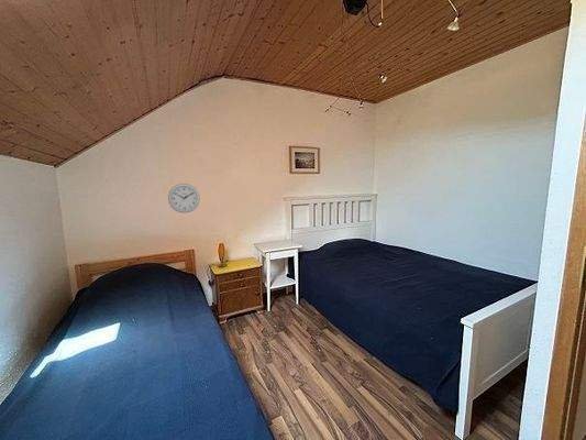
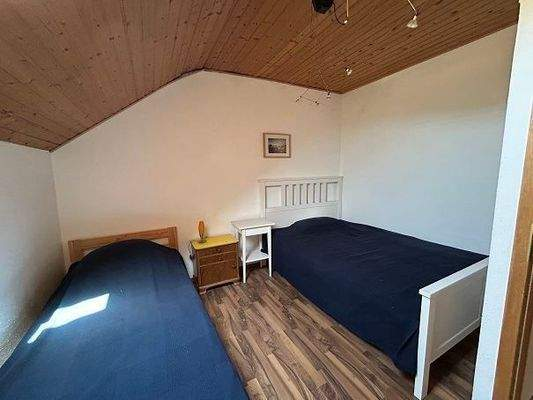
- wall clock [167,183,201,215]
